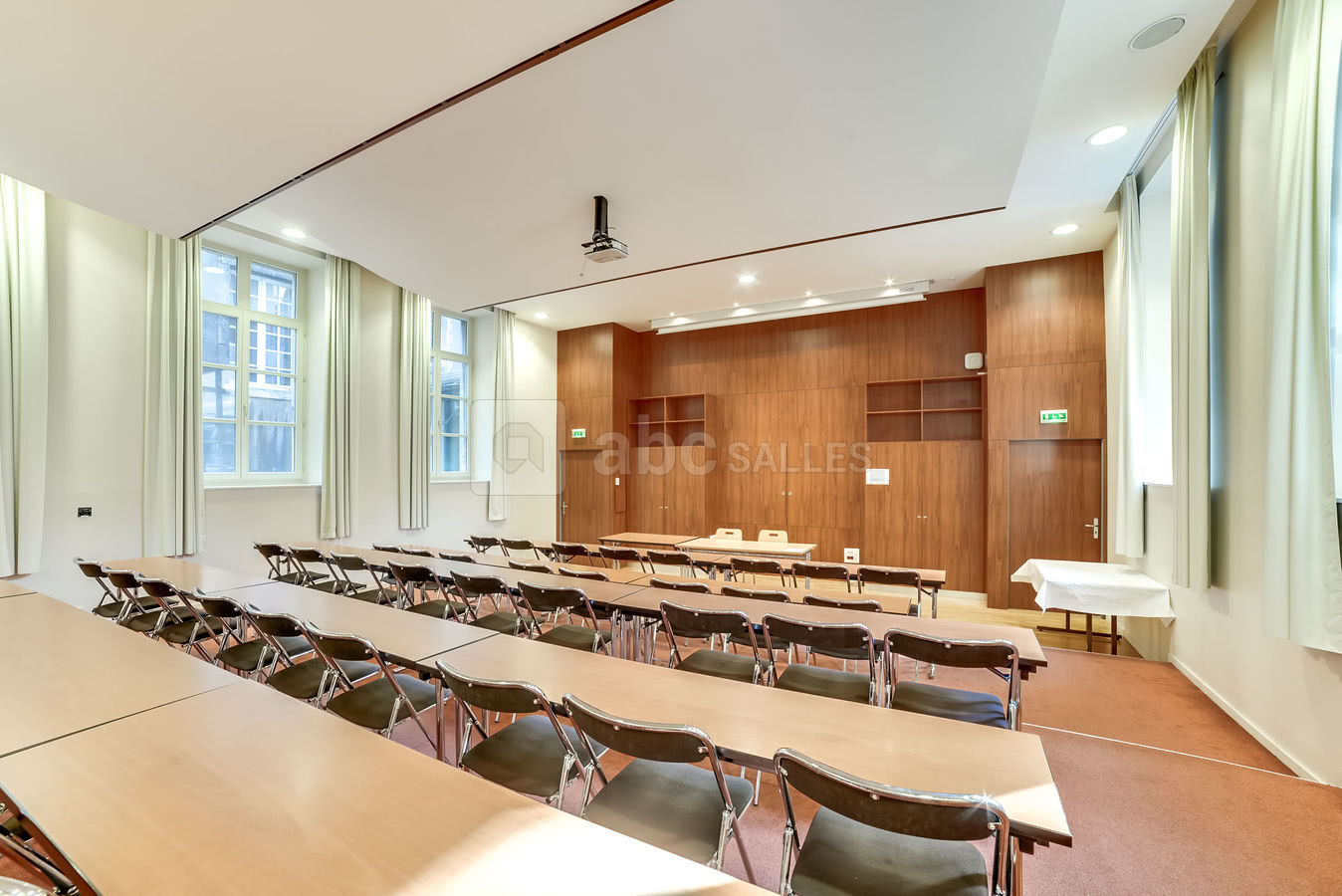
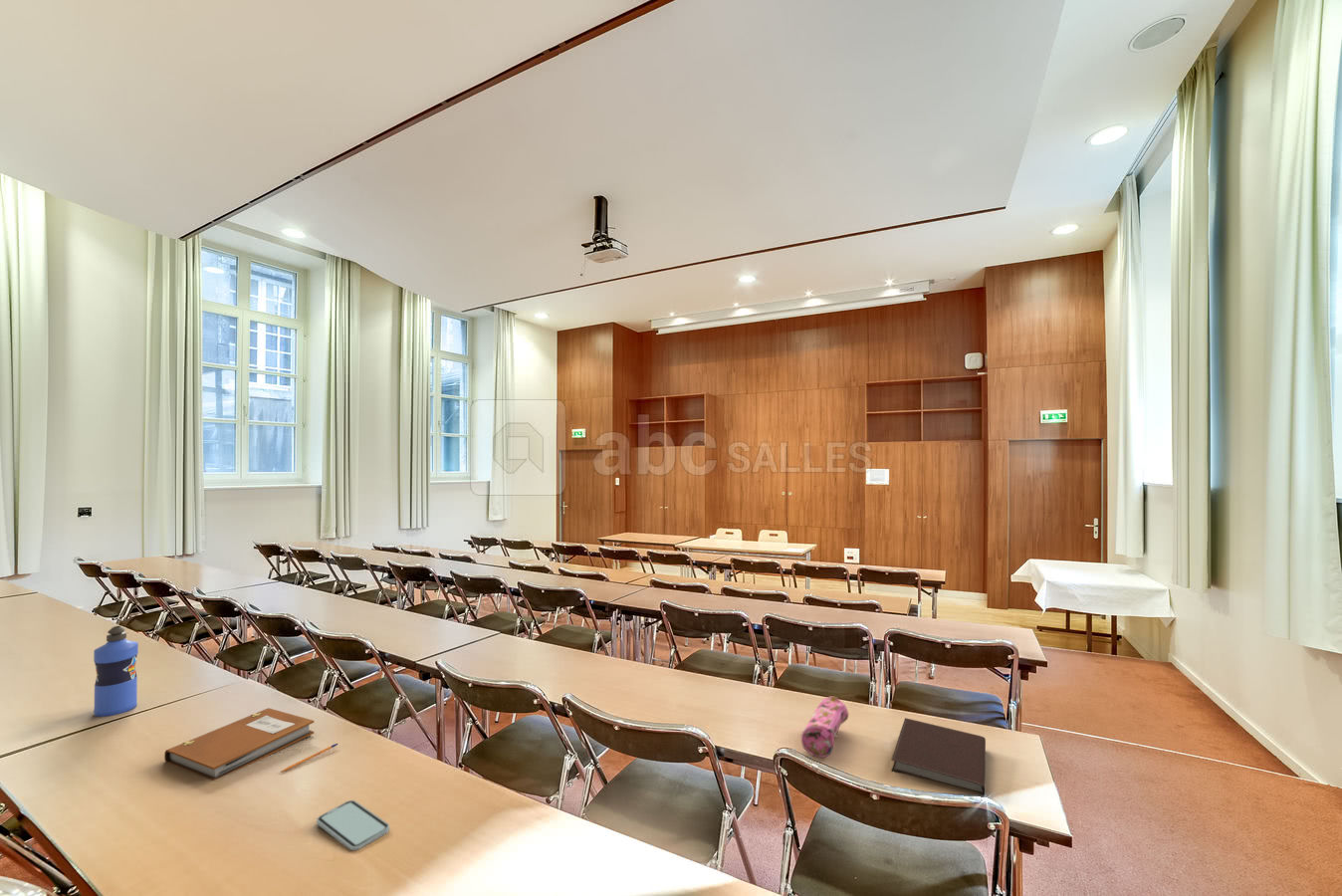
+ pen [279,743,338,774]
+ pencil case [800,696,849,759]
+ water bottle [93,625,139,718]
+ notebook [163,707,315,782]
+ notebook [891,717,987,796]
+ smartphone [316,799,390,851]
